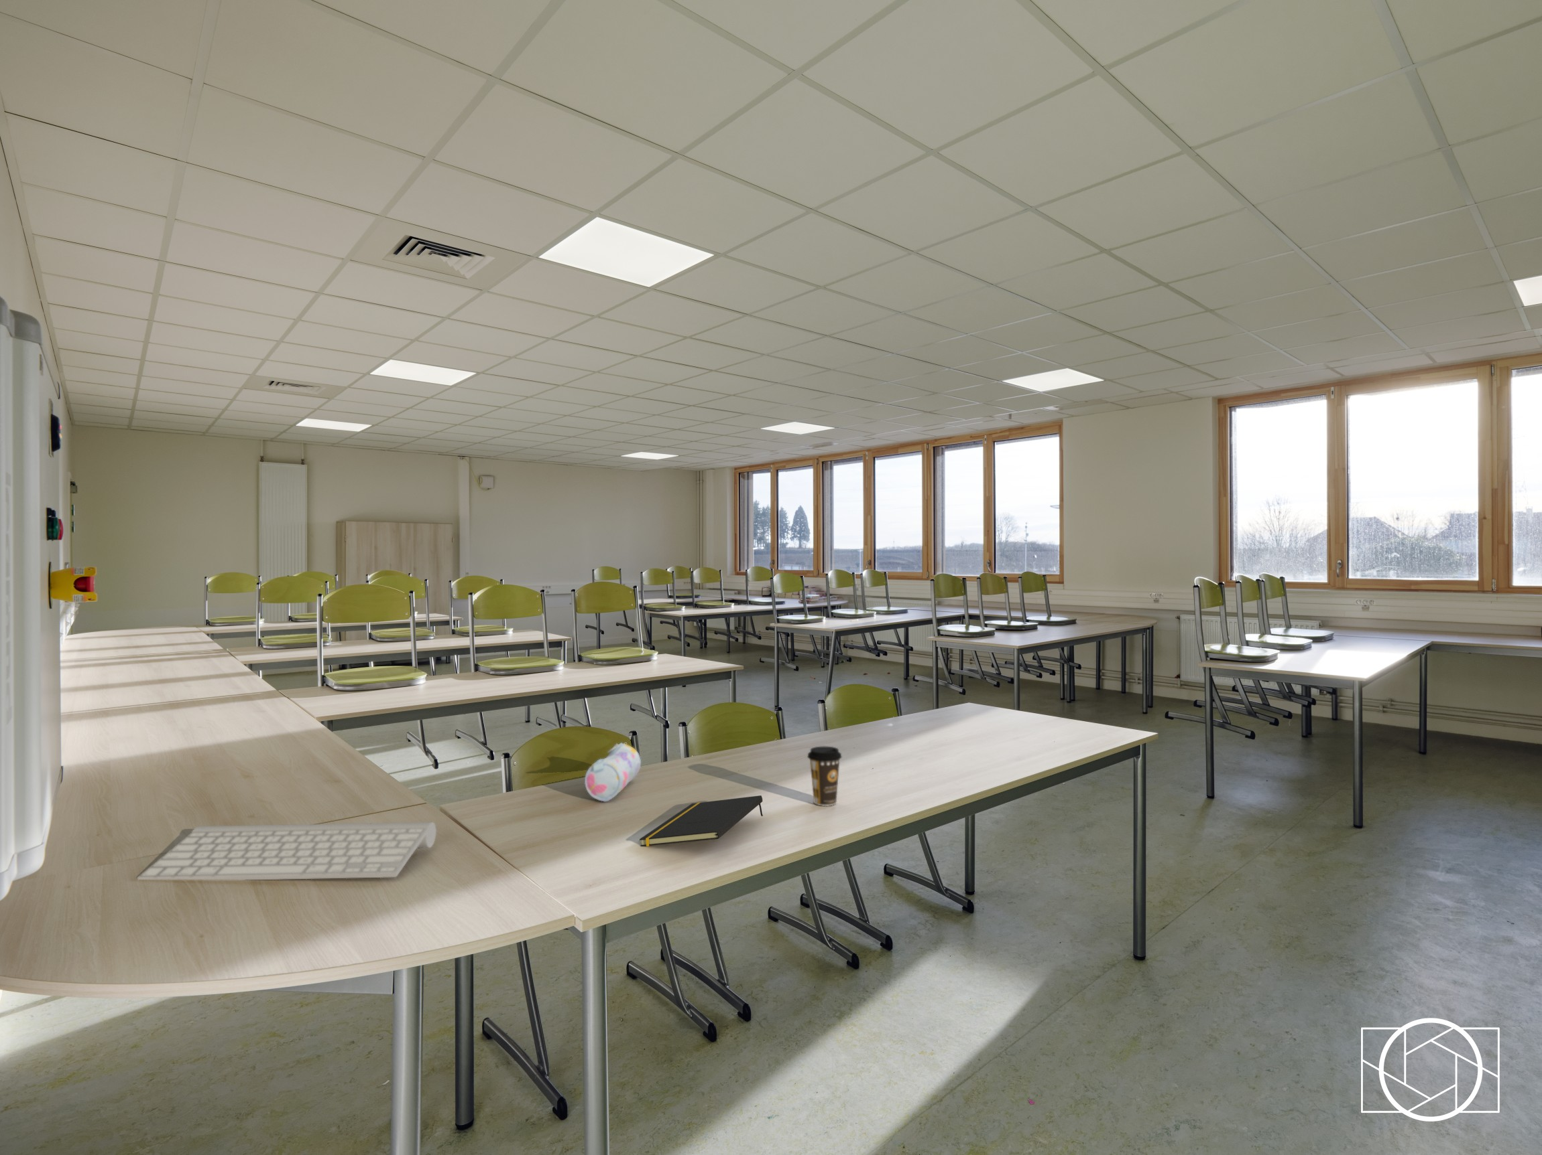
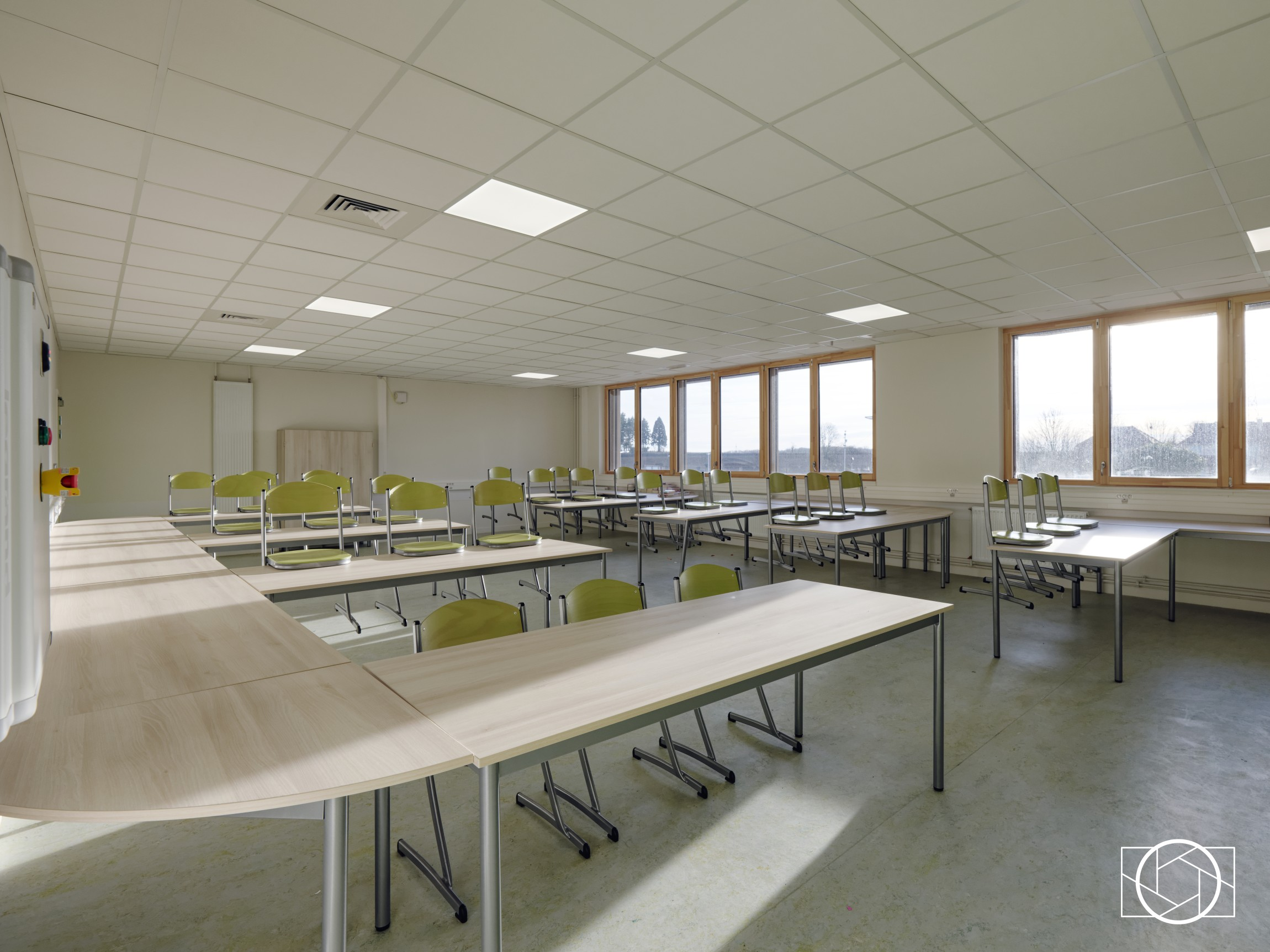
- pencil case [584,741,641,802]
- coffee cup [806,746,843,807]
- notepad [639,795,764,847]
- keyboard [136,821,437,881]
